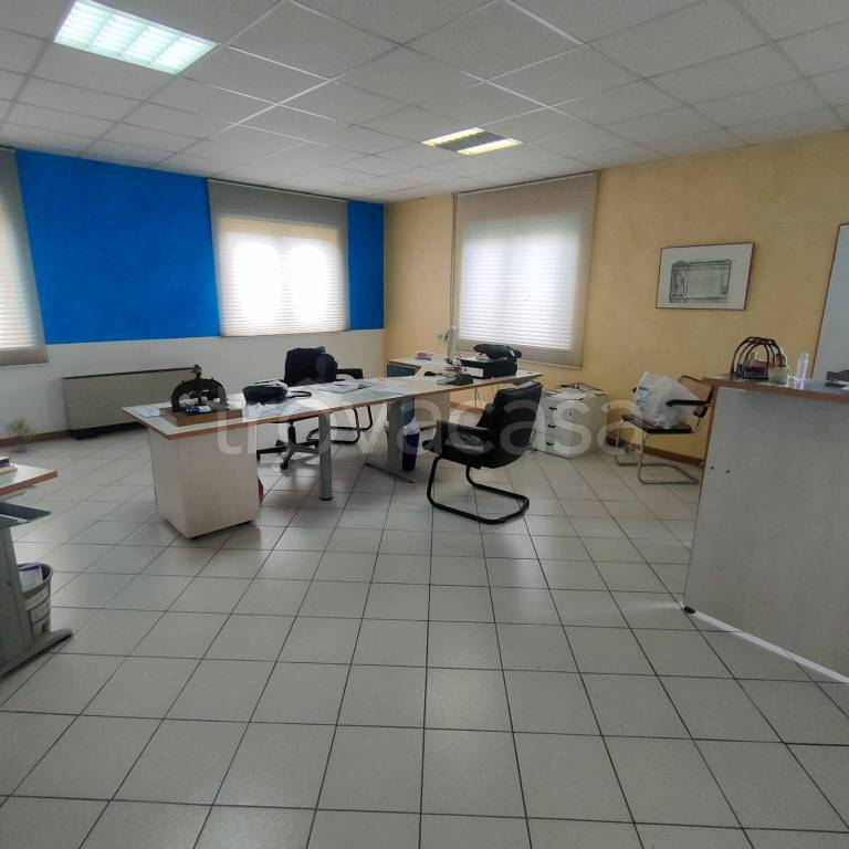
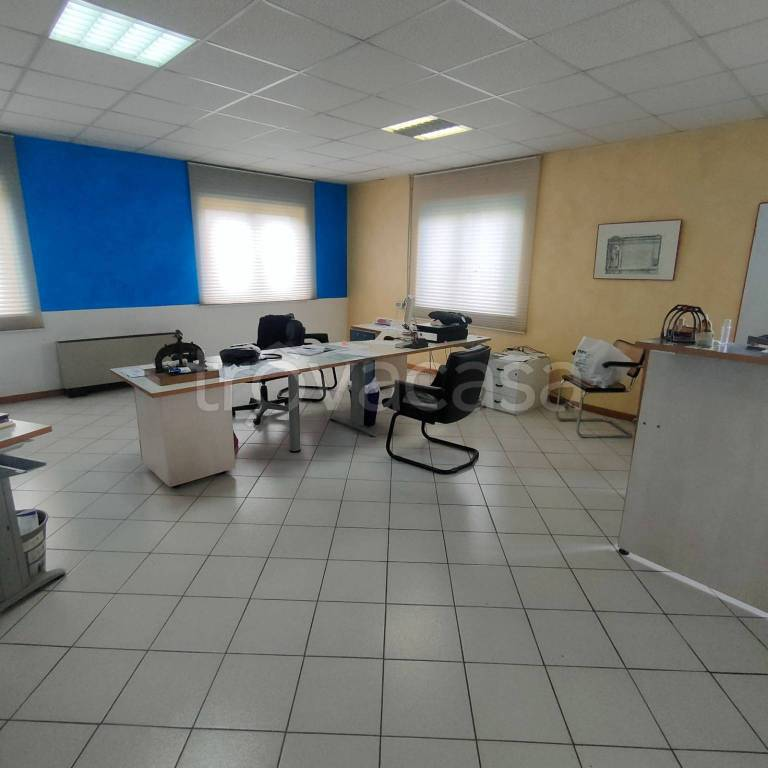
- potted plant [3,415,39,453]
